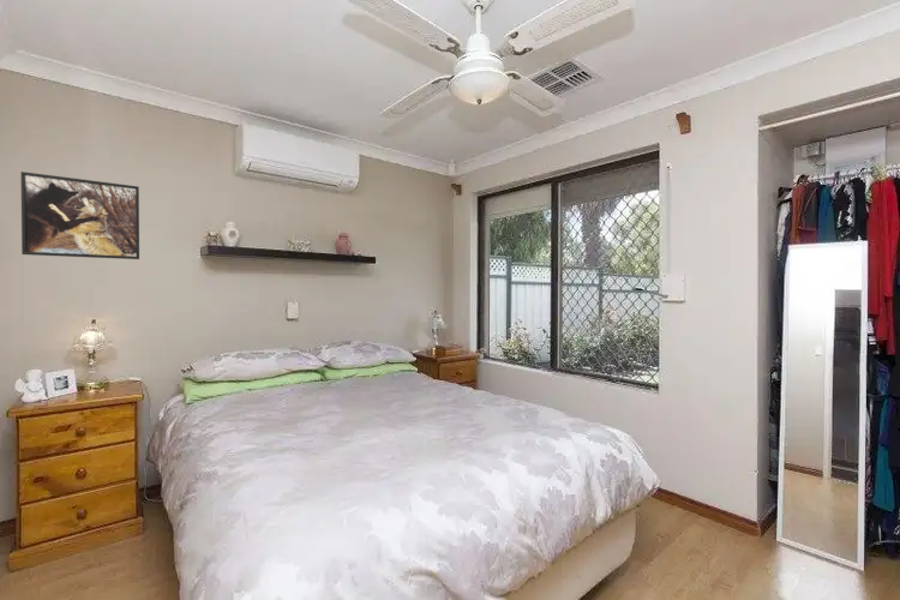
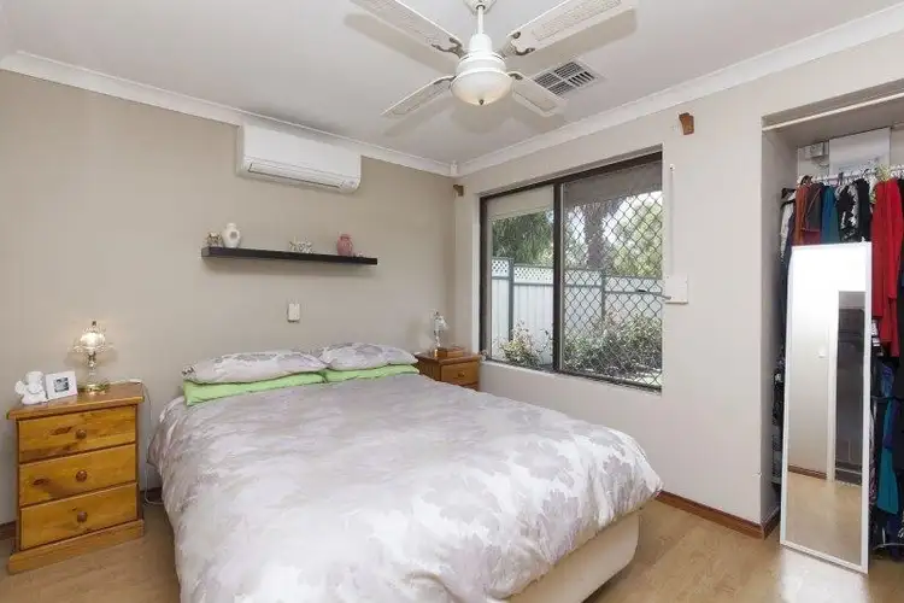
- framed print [19,170,140,260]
